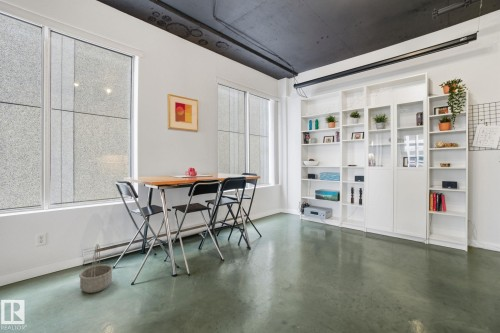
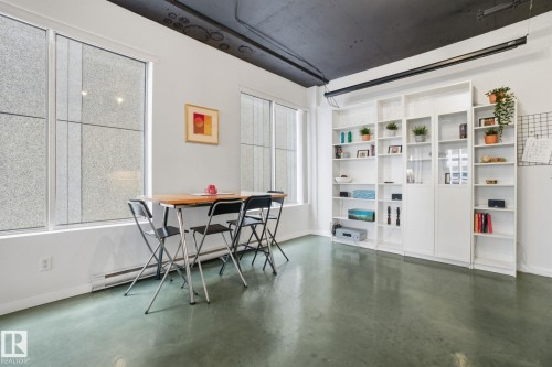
- basket [78,243,114,294]
